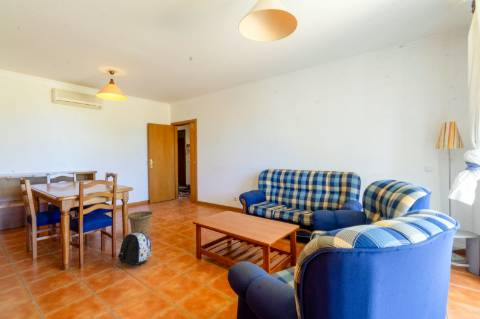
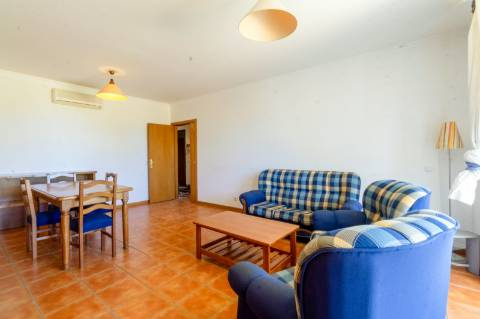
- backpack [117,232,152,267]
- basket [127,210,154,238]
